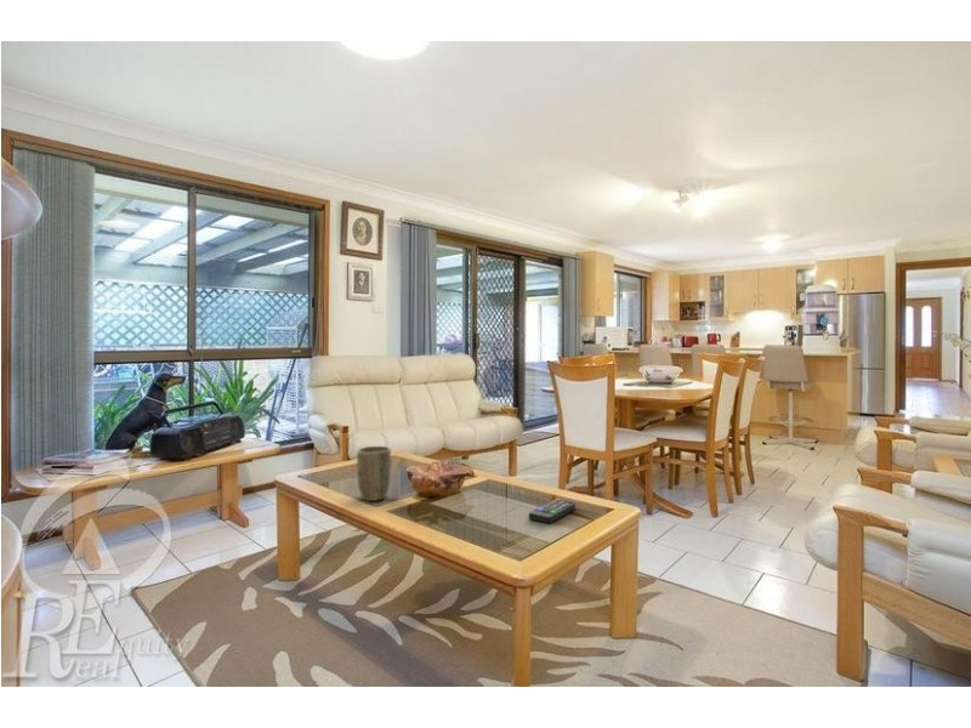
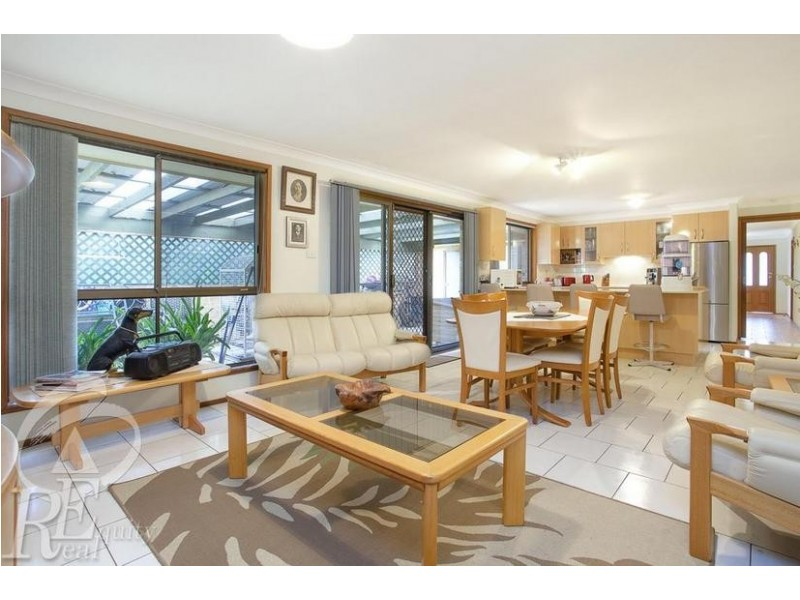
- remote control [528,497,577,524]
- plant pot [356,445,392,502]
